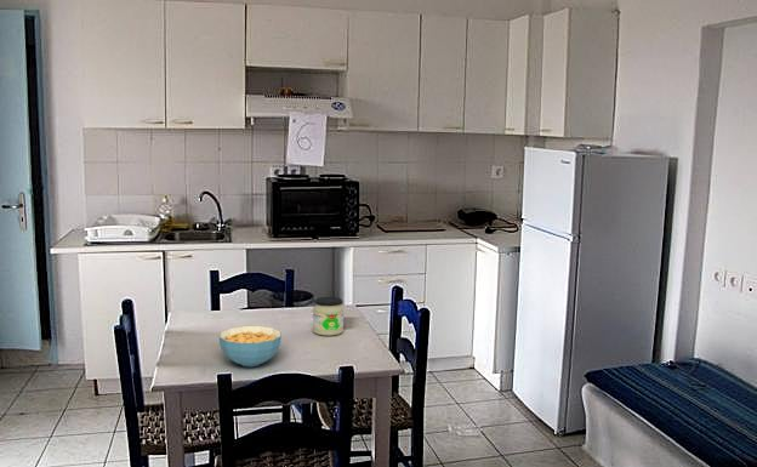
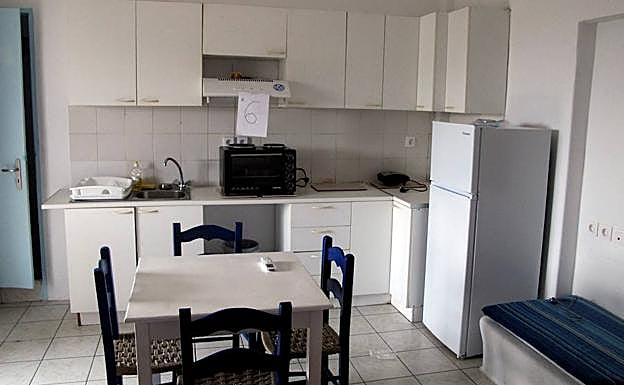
- cereal bowl [217,325,283,368]
- jar [312,296,345,337]
